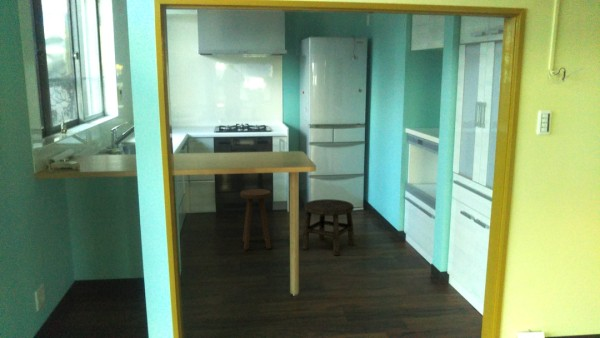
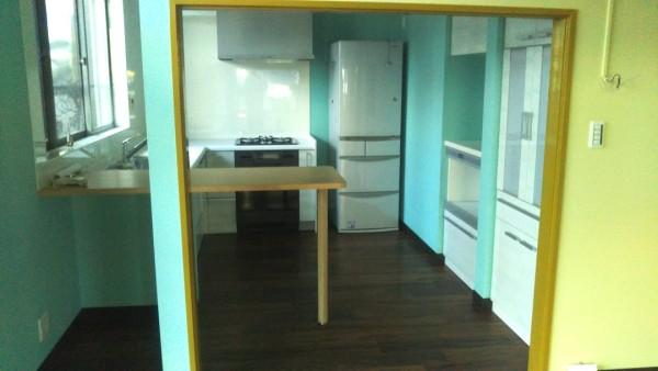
- stool [301,198,356,256]
- stool [240,188,272,251]
